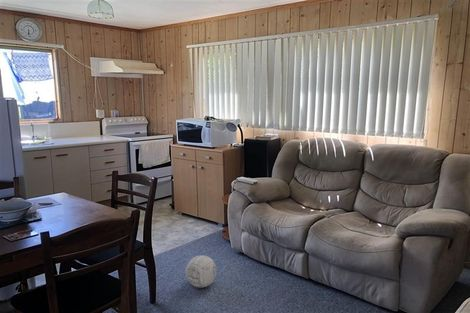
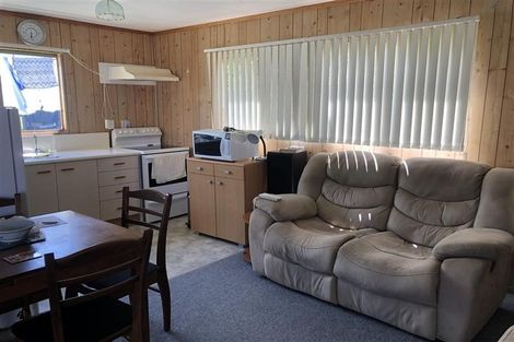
- ball [185,254,218,288]
